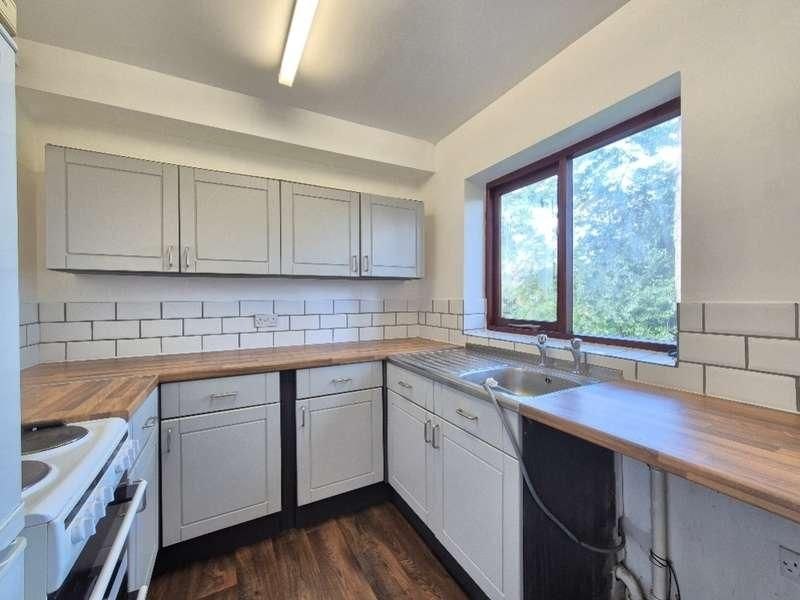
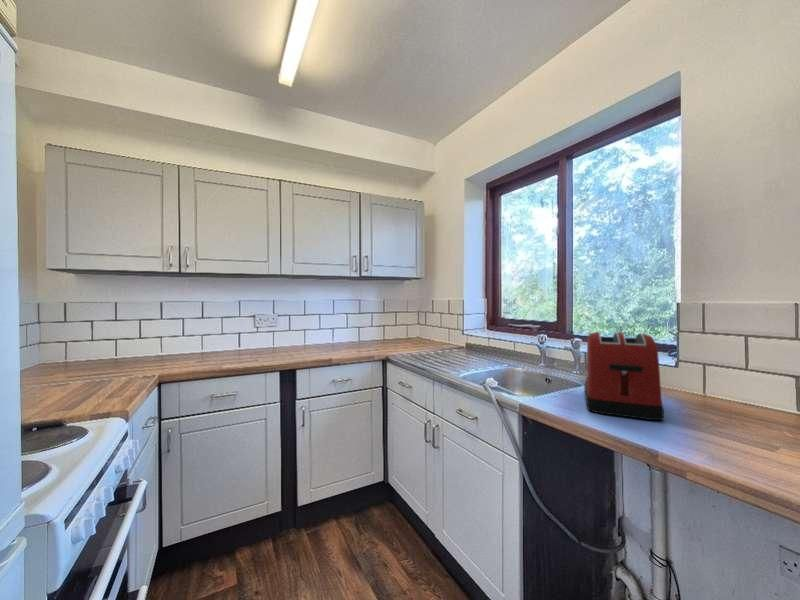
+ toaster [583,331,665,421]
